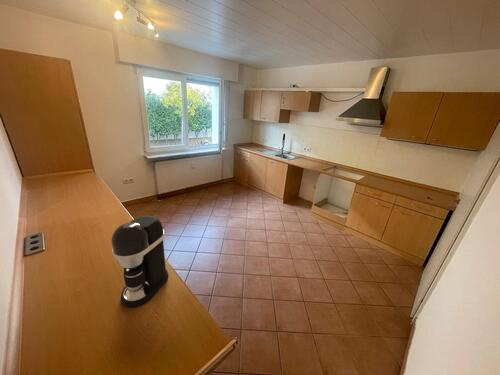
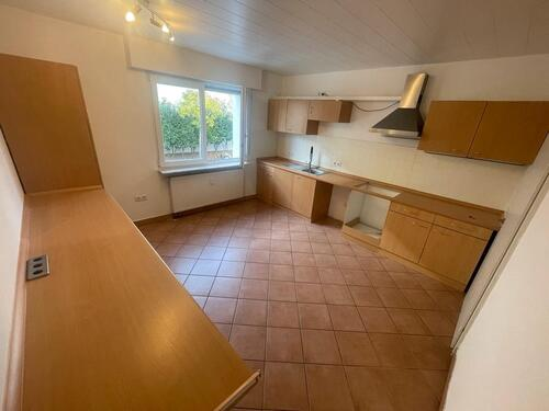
- coffee maker [110,215,169,308]
